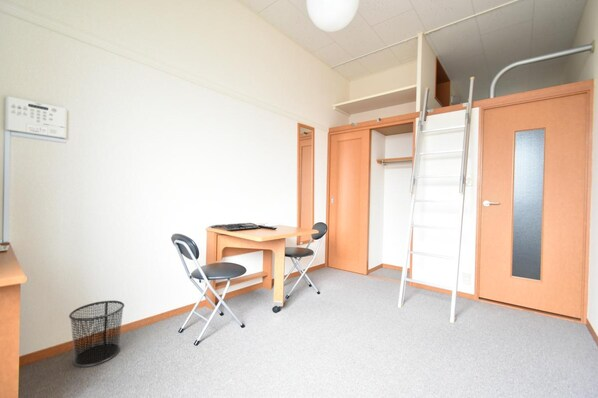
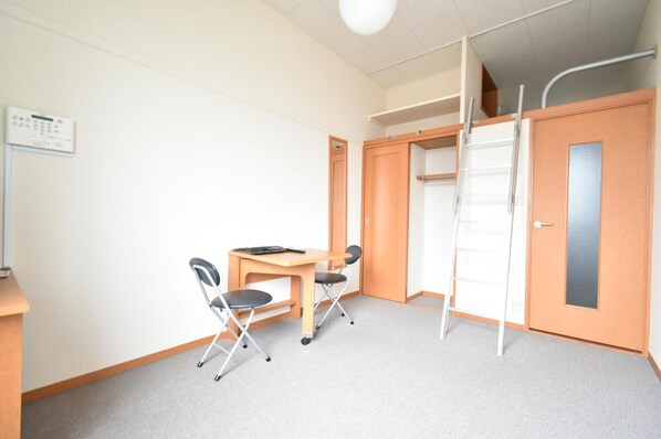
- waste bin [68,300,125,368]
